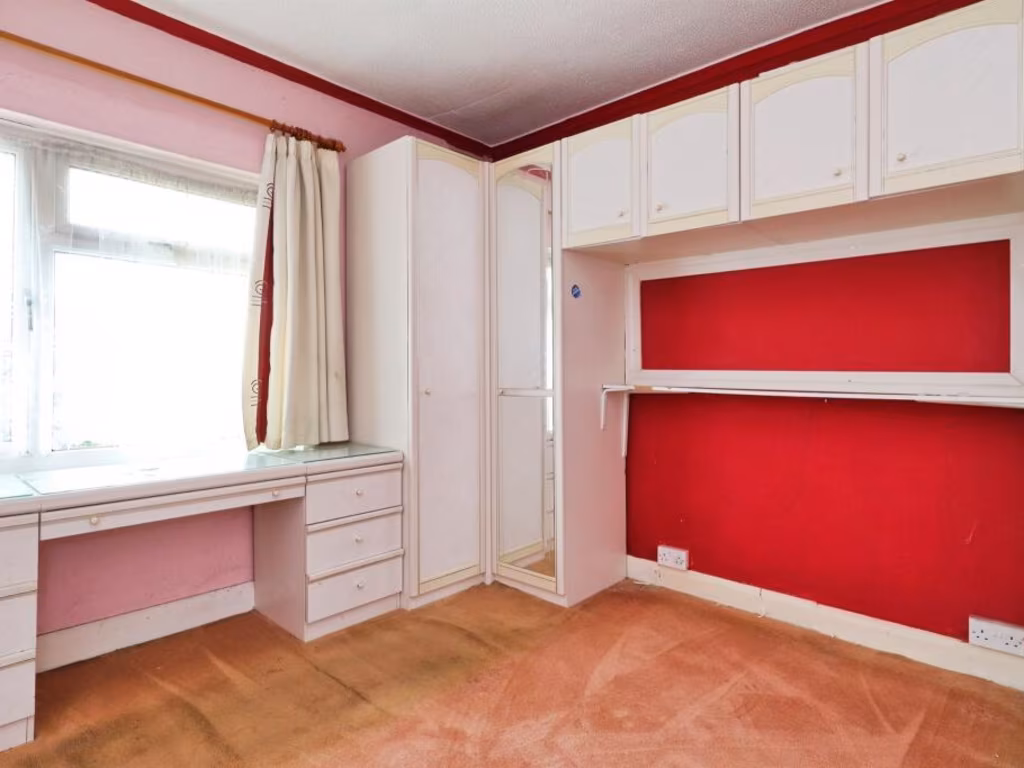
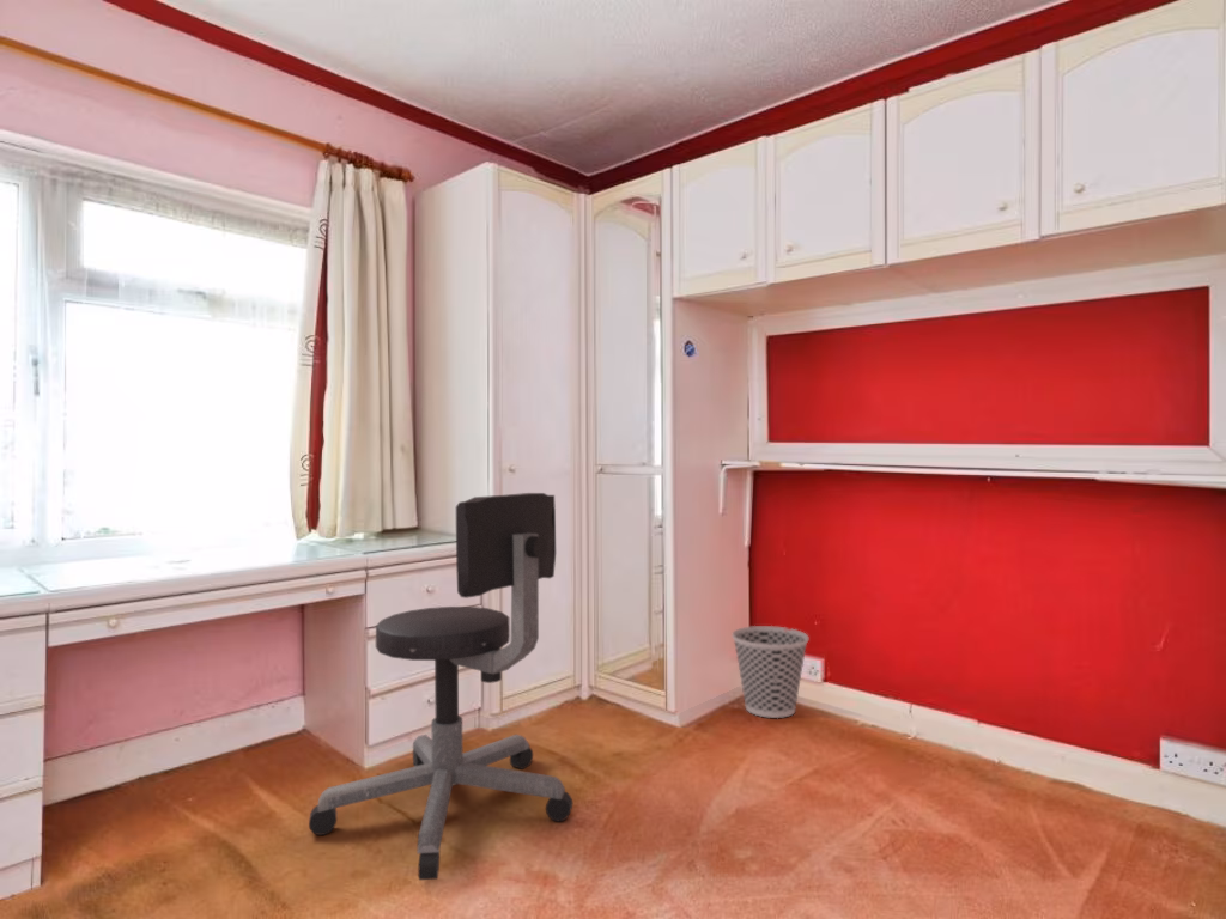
+ office chair [308,492,573,881]
+ wastebasket [730,625,809,719]
